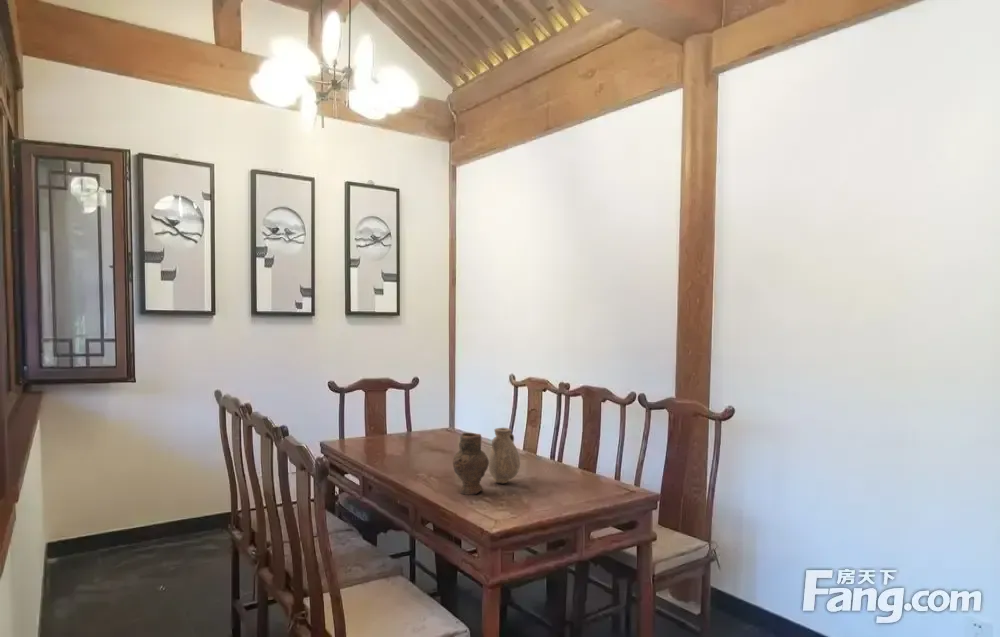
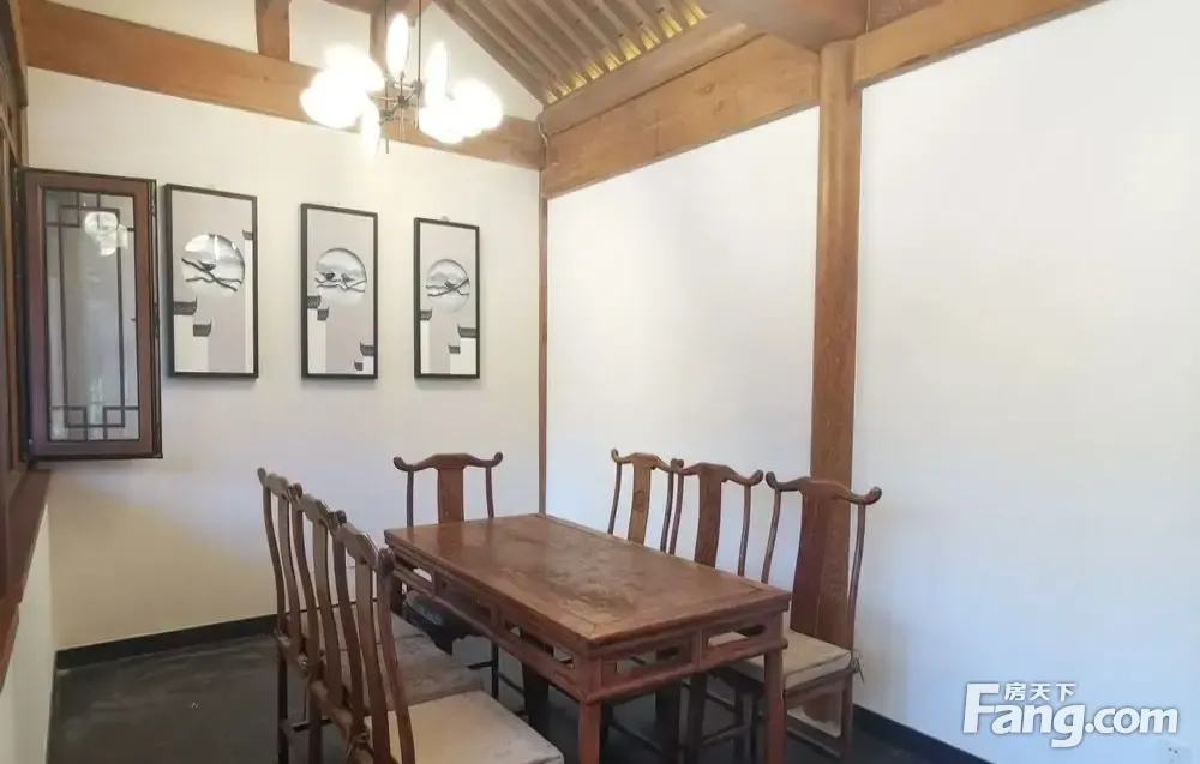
- vase [452,427,521,496]
